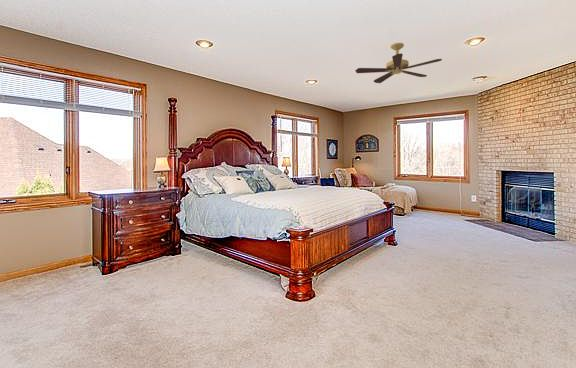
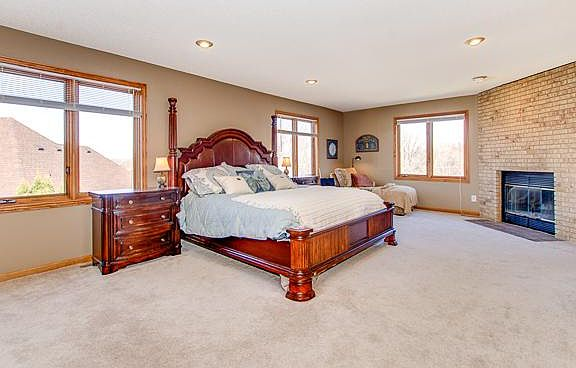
- ceiling fan [354,42,443,84]
